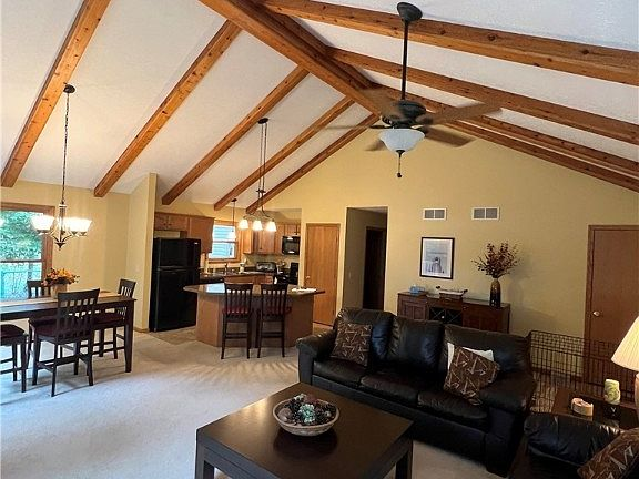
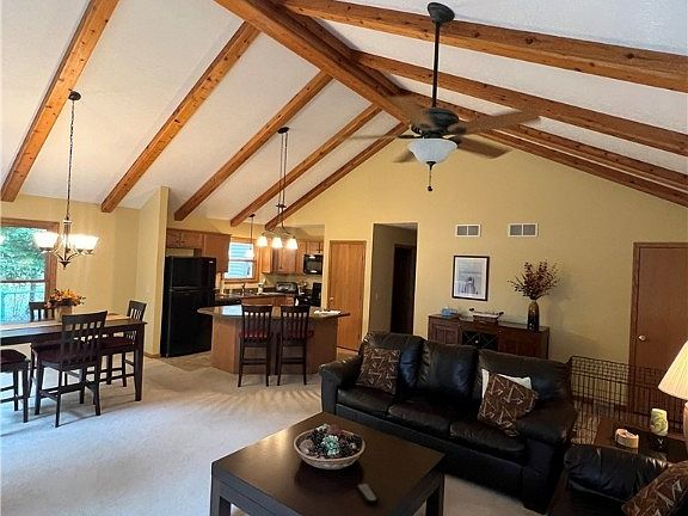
+ remote control [355,483,379,505]
